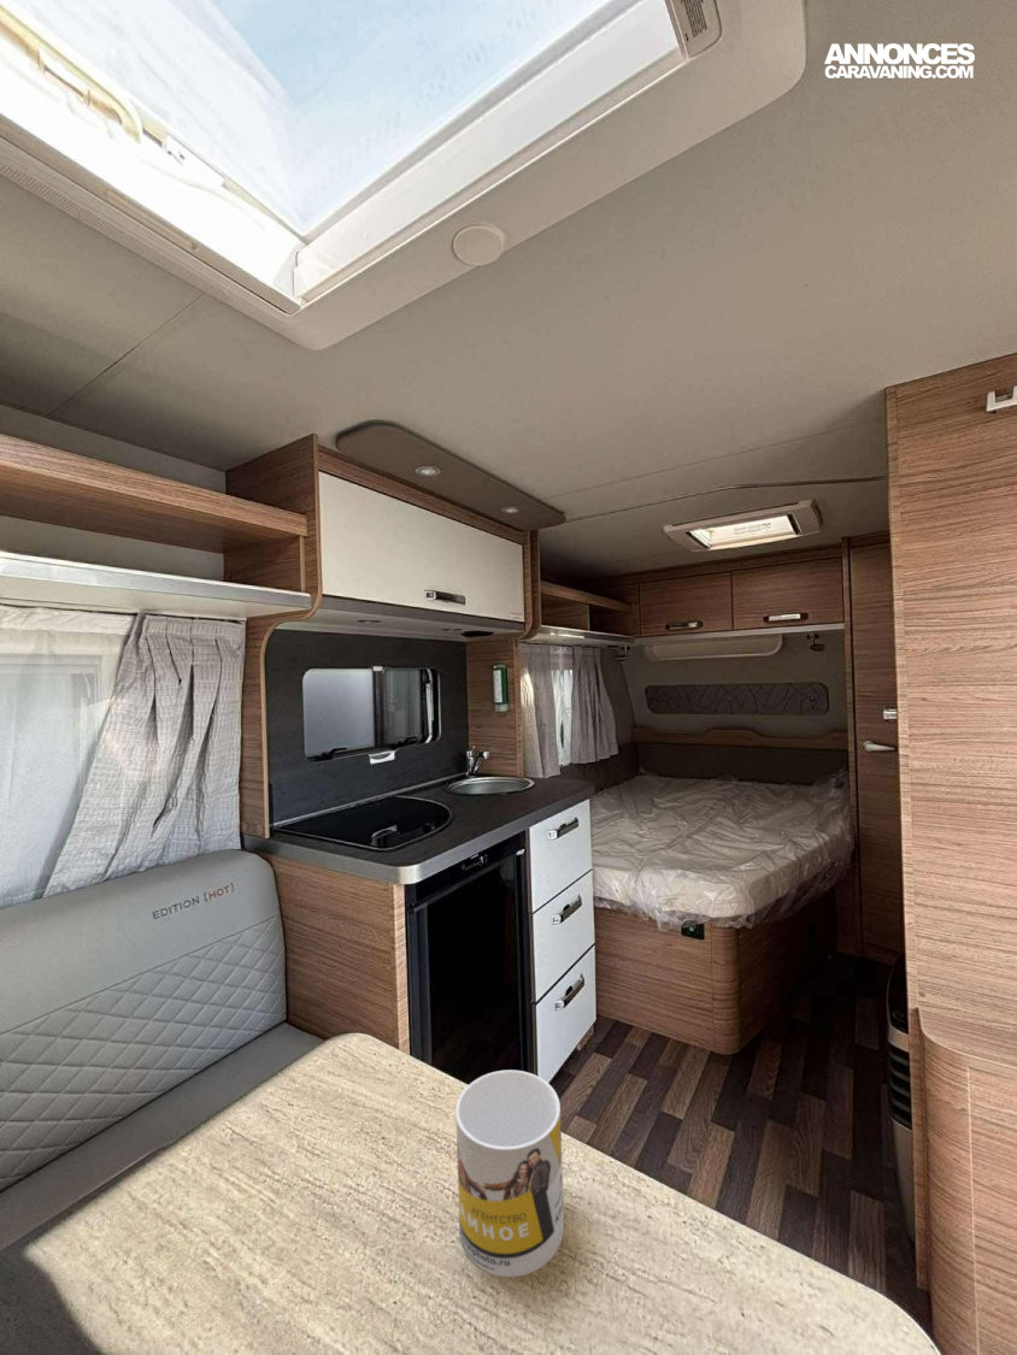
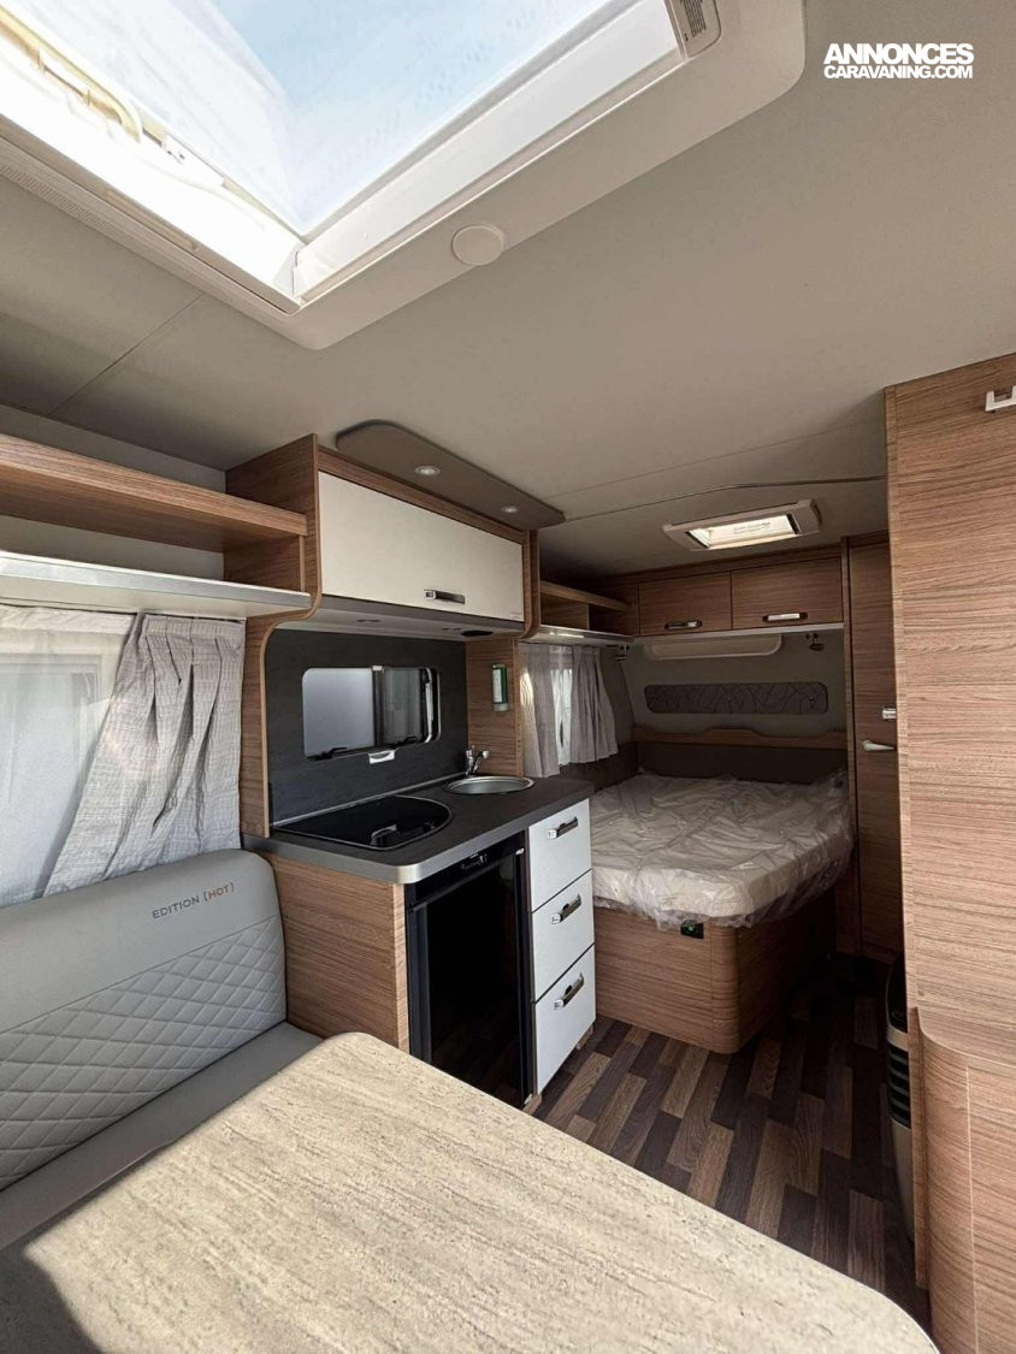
- mug [454,1068,565,1278]
